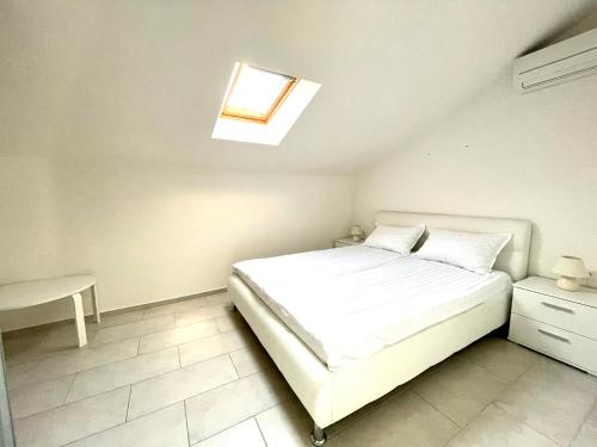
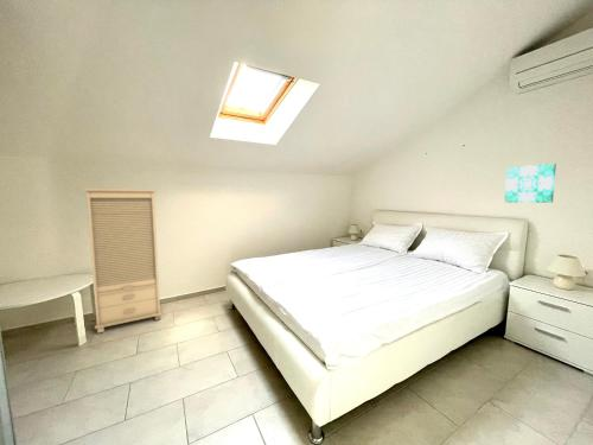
+ cabinet [83,187,164,335]
+ wall art [504,163,557,204]
